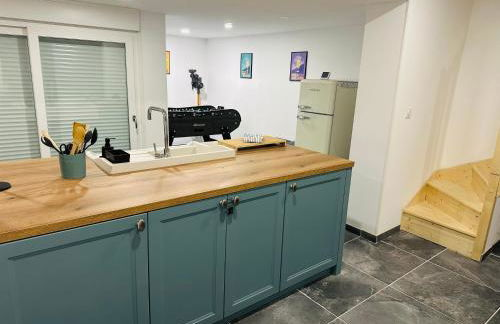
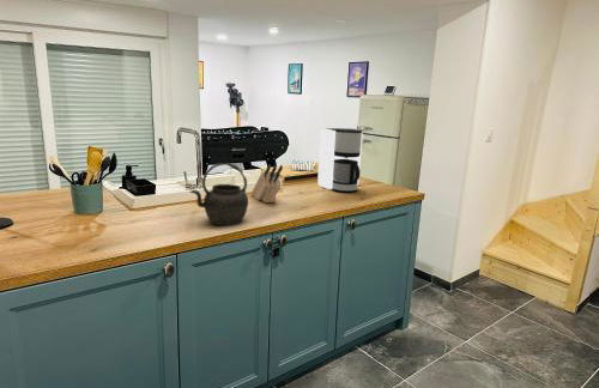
+ knife block [250,164,284,204]
+ kettle [189,162,249,226]
+ coffee maker [316,127,364,193]
